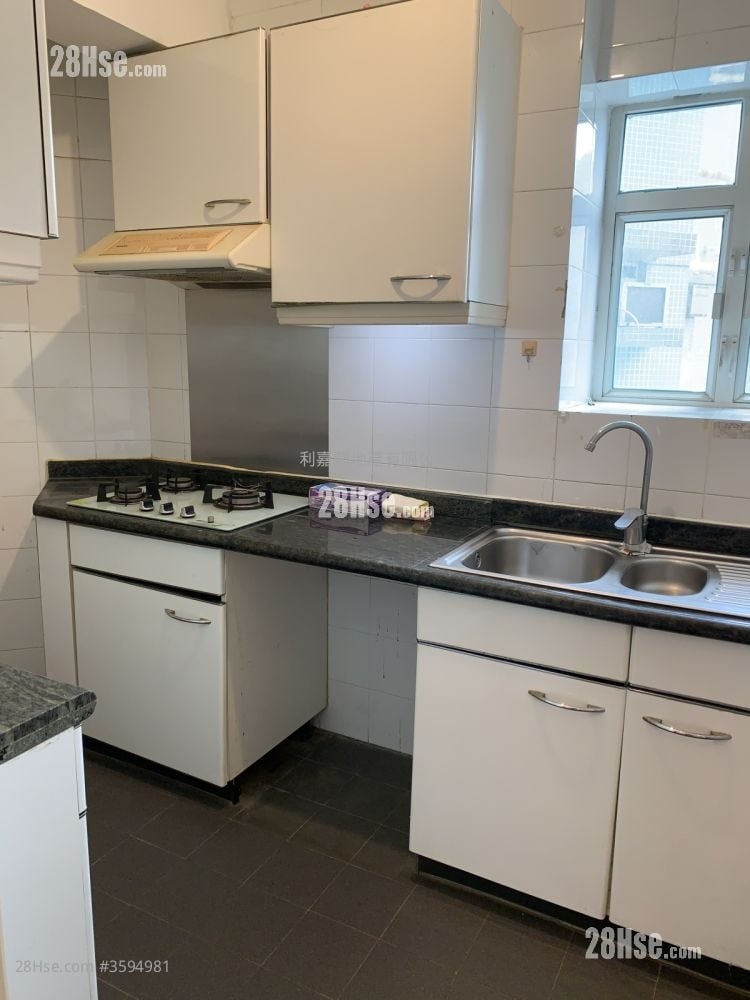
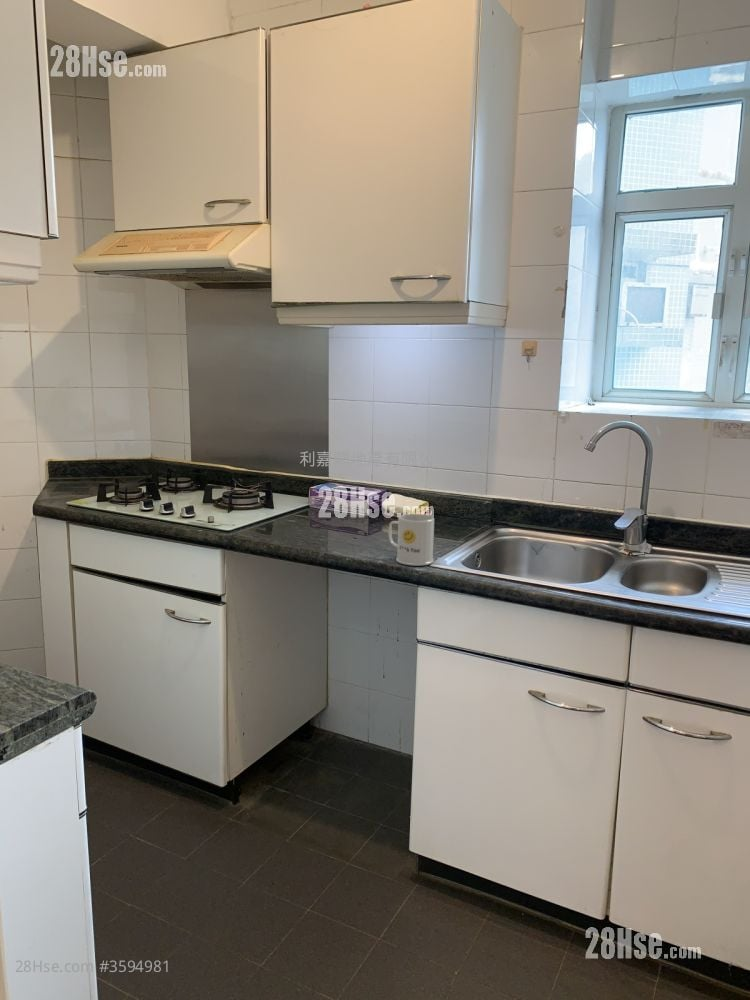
+ mug [387,513,435,567]
